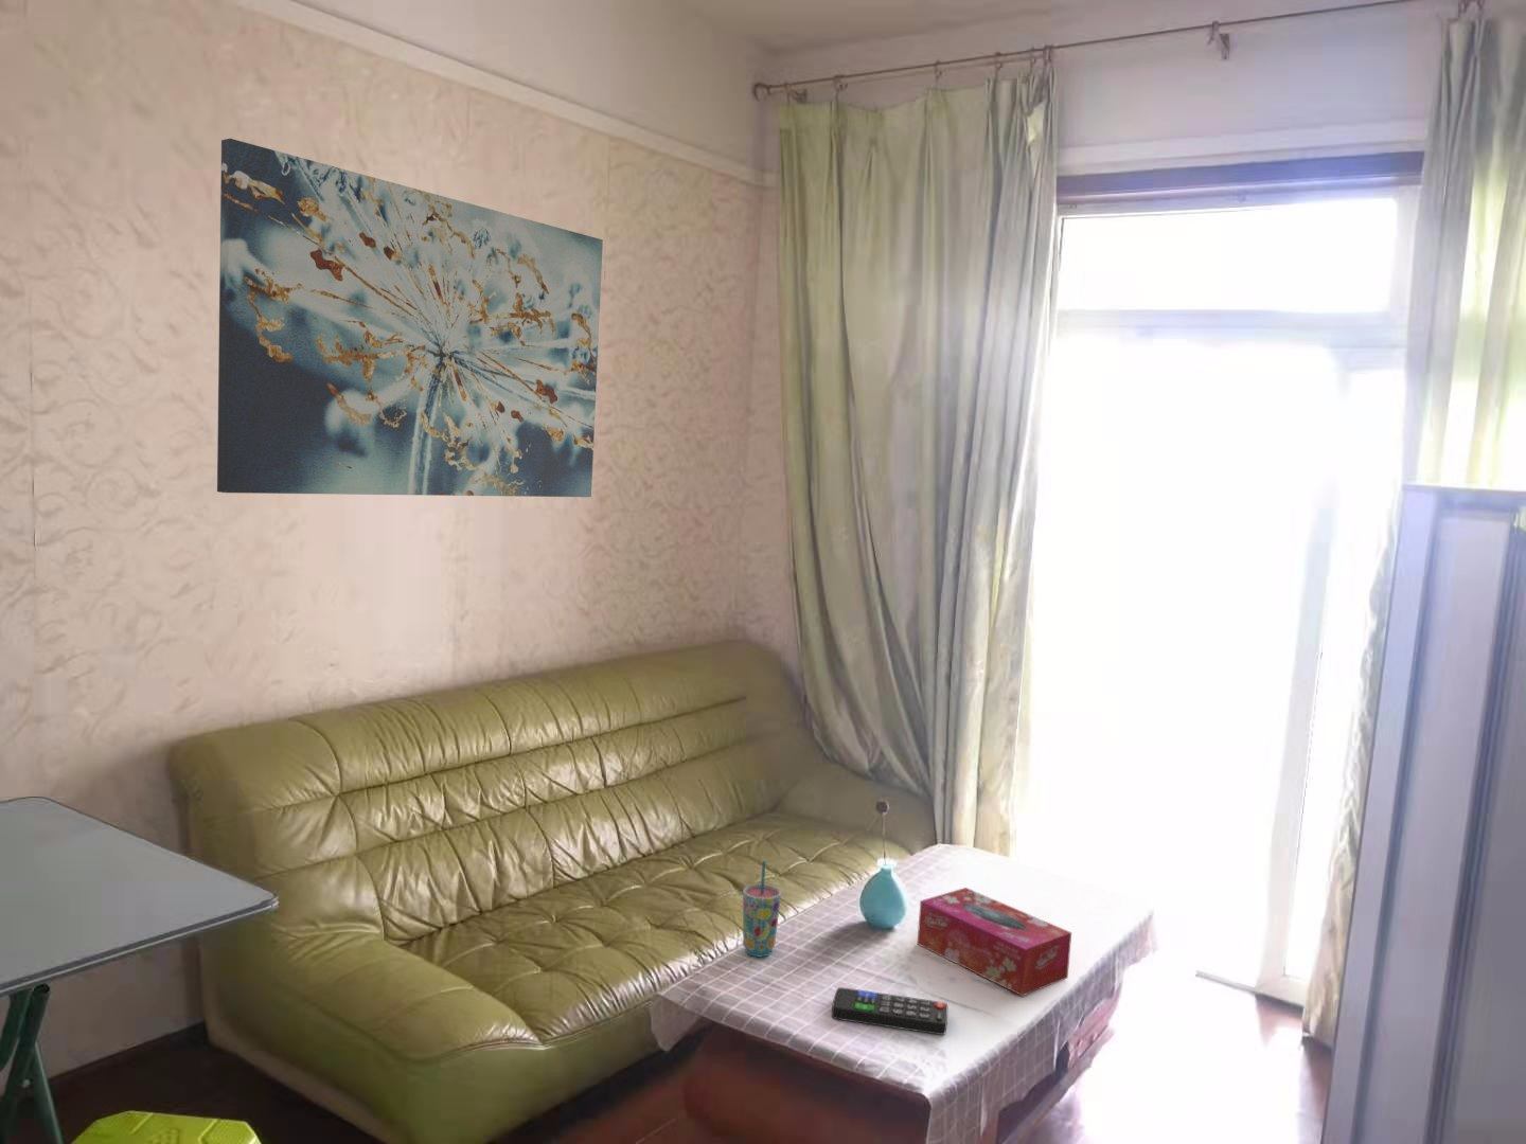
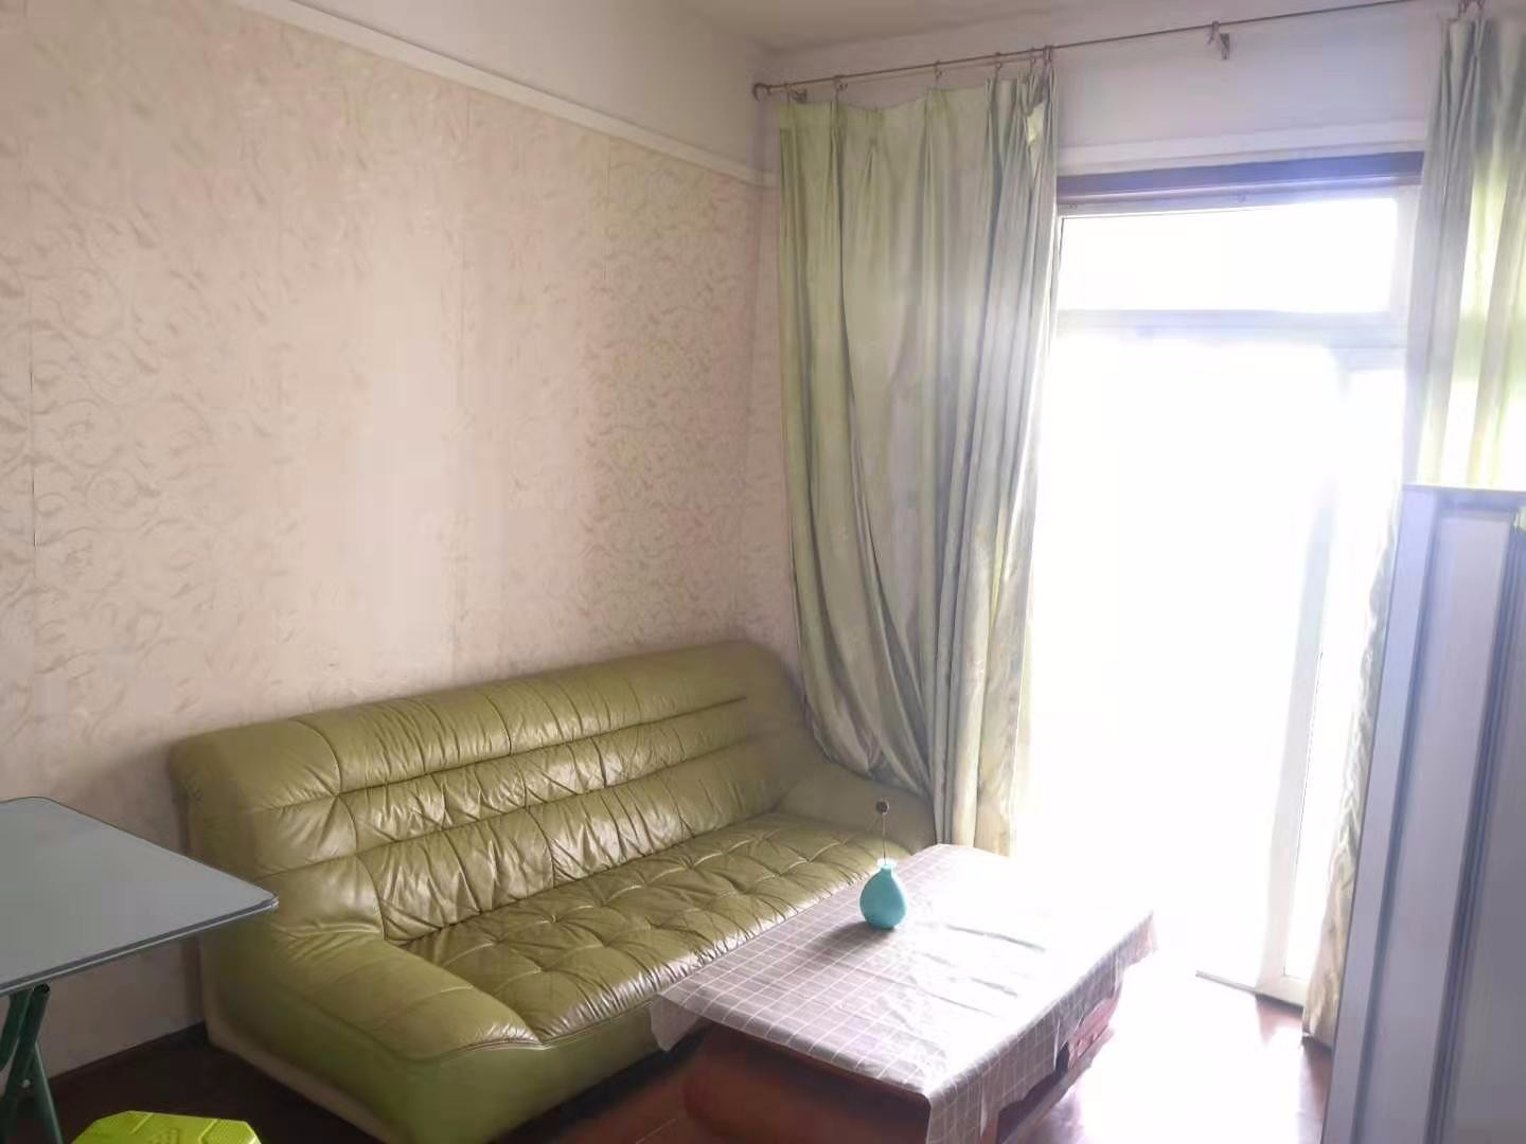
- wall art [216,138,604,497]
- remote control [830,987,948,1036]
- cup [741,860,782,958]
- tissue box [917,887,1073,996]
